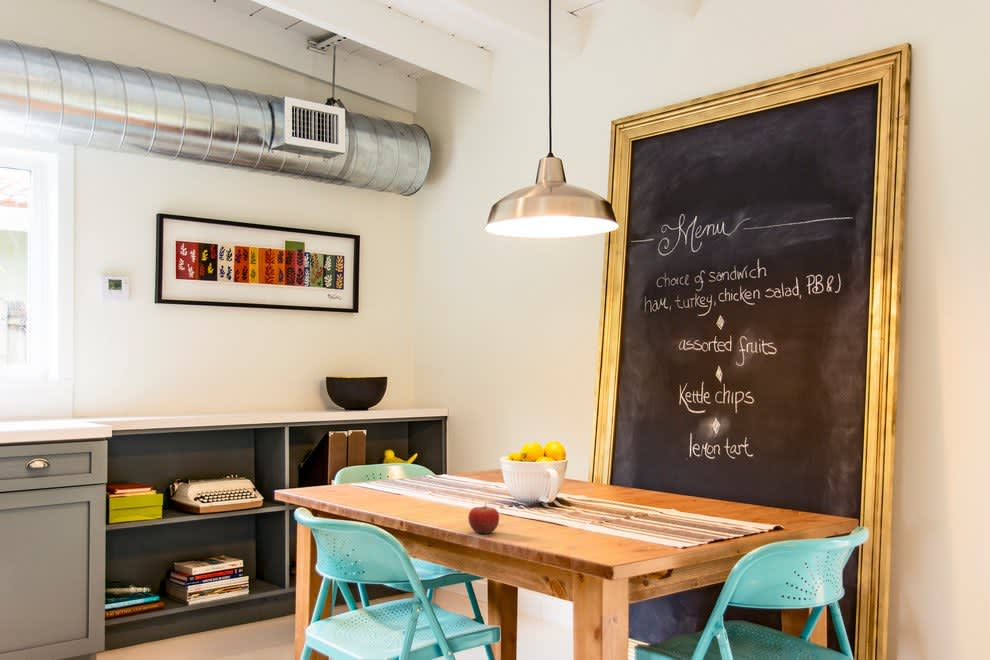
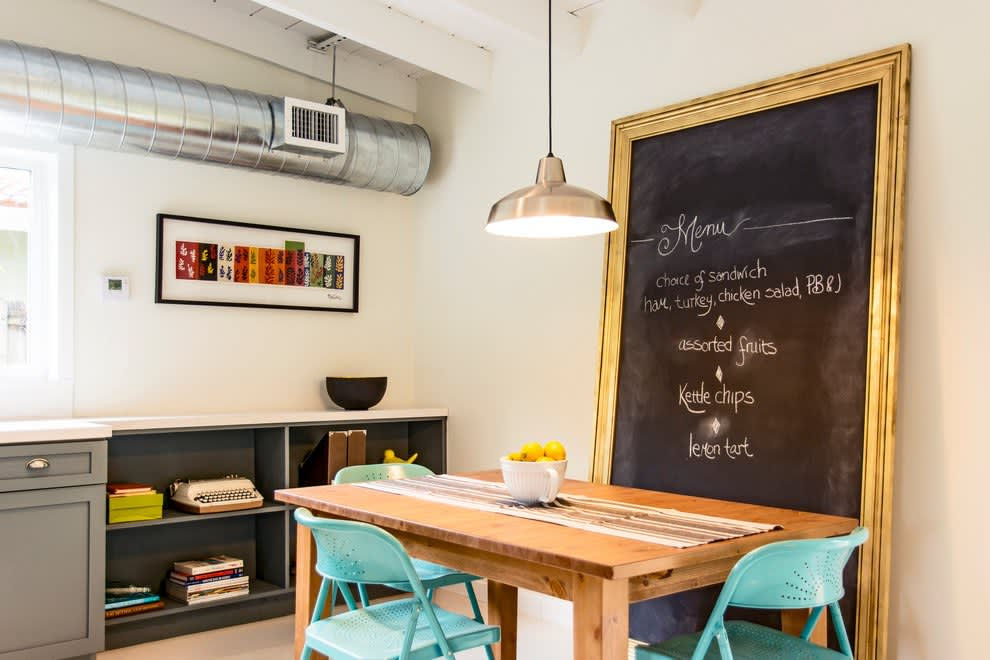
- fruit [467,503,500,535]
